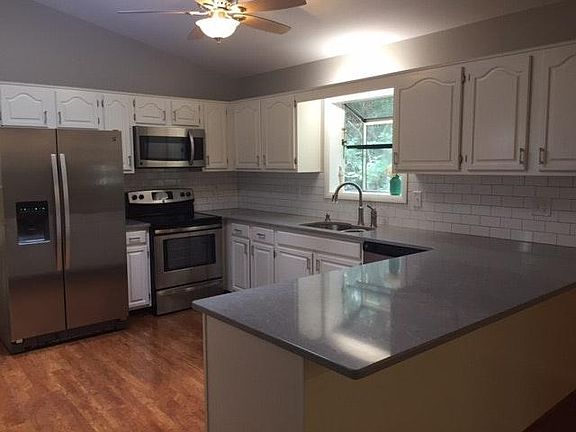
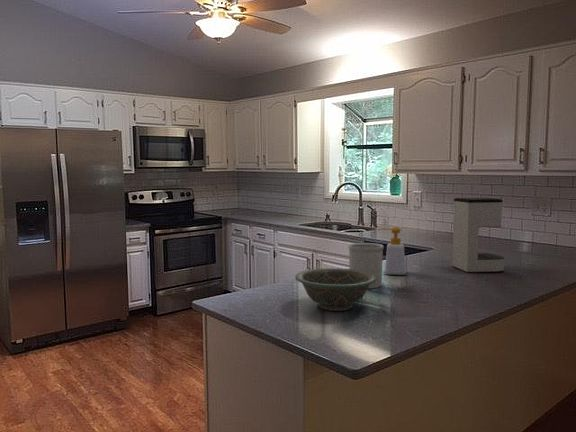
+ decorative bowl [294,267,377,312]
+ coffee maker [451,197,505,274]
+ soap bottle [376,226,407,276]
+ utensil holder [347,242,384,290]
